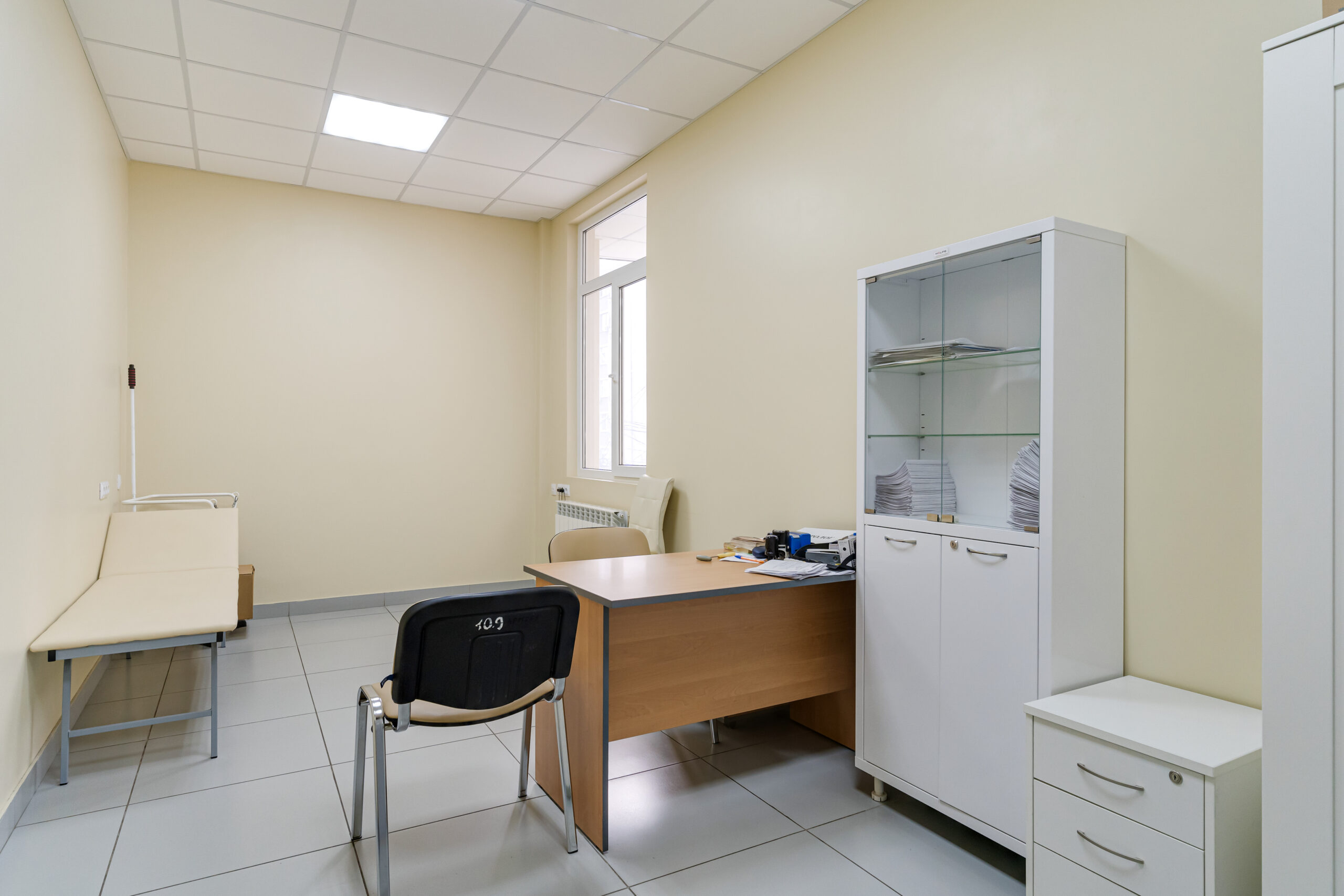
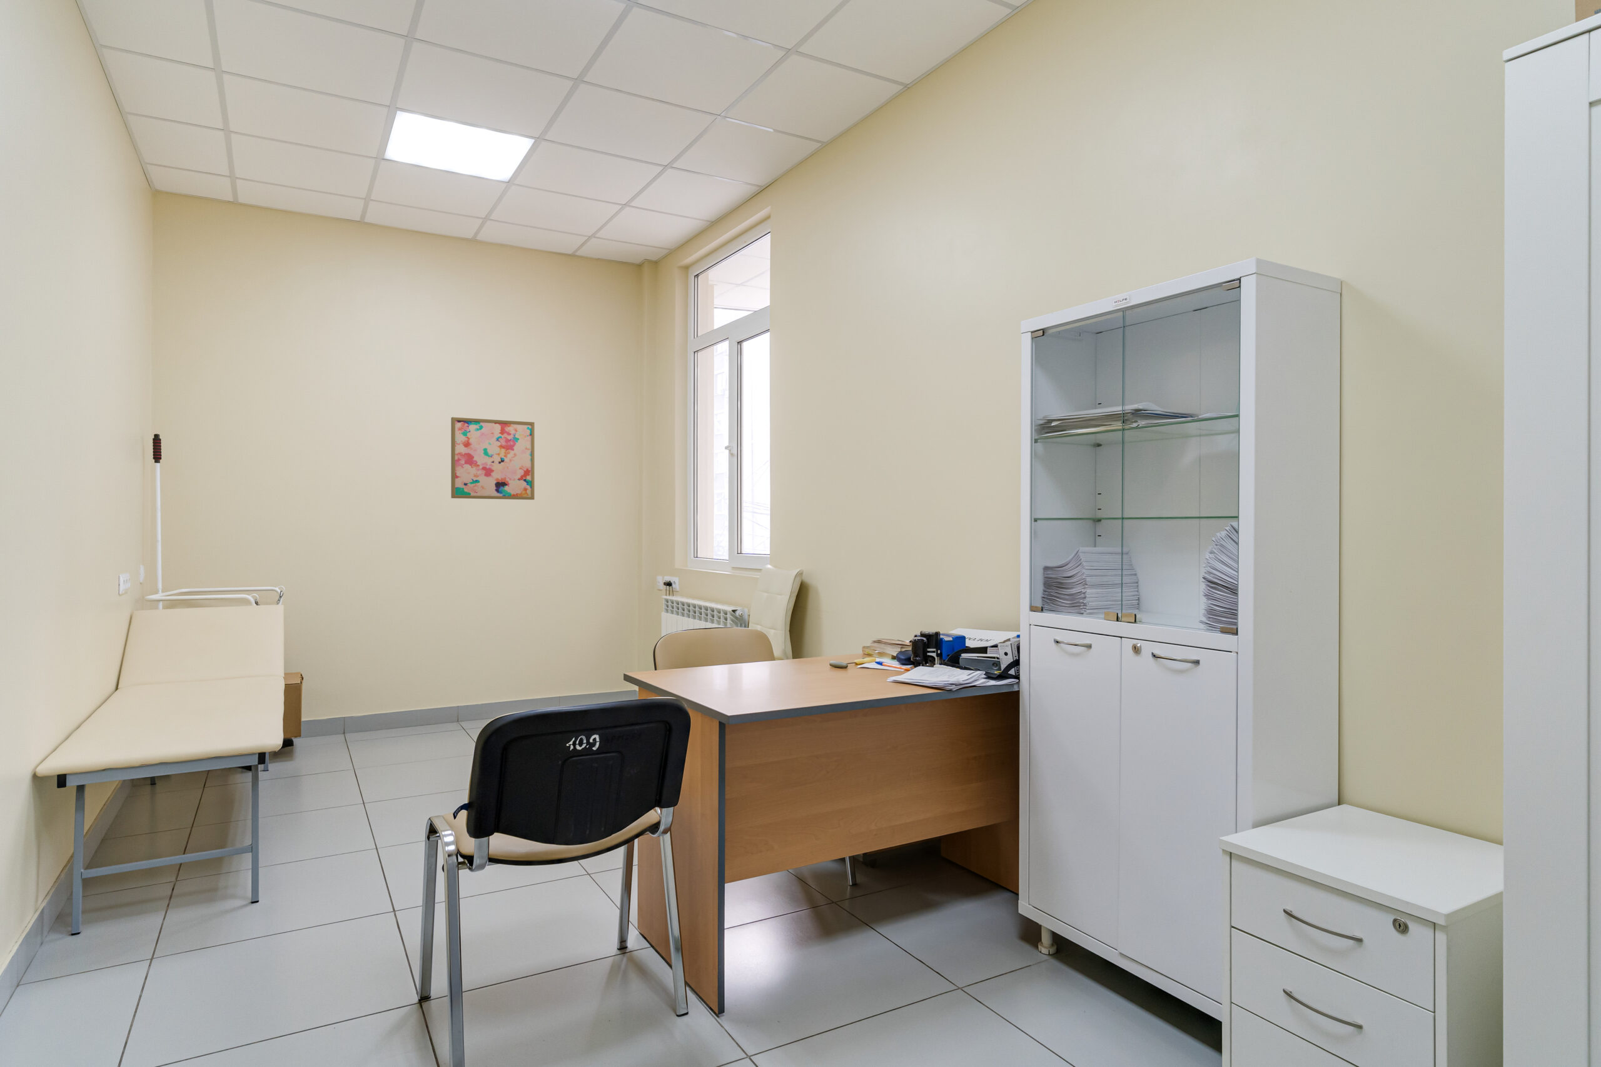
+ wall art [450,417,535,500]
